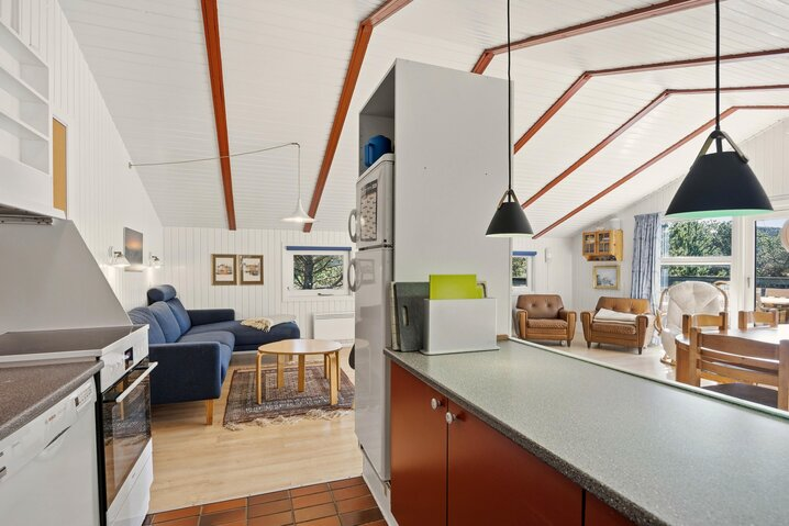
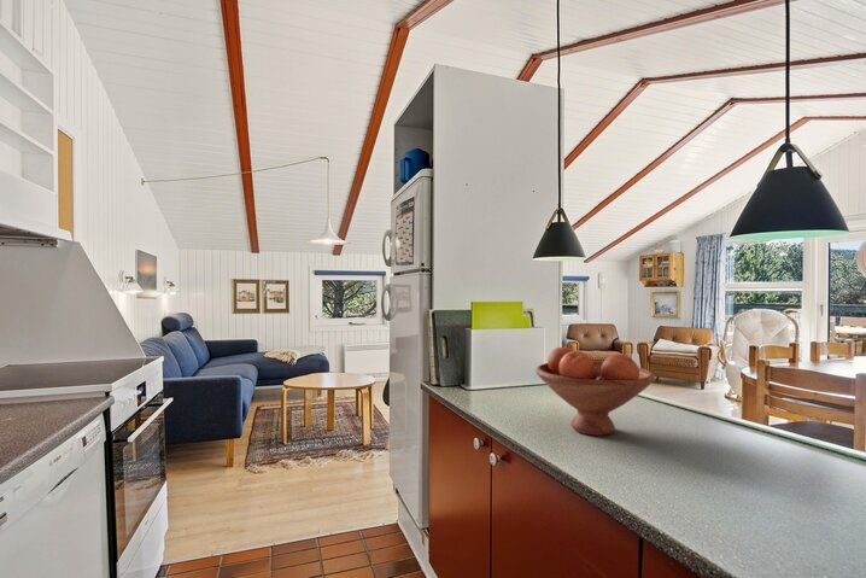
+ fruit bowl [534,346,656,437]
